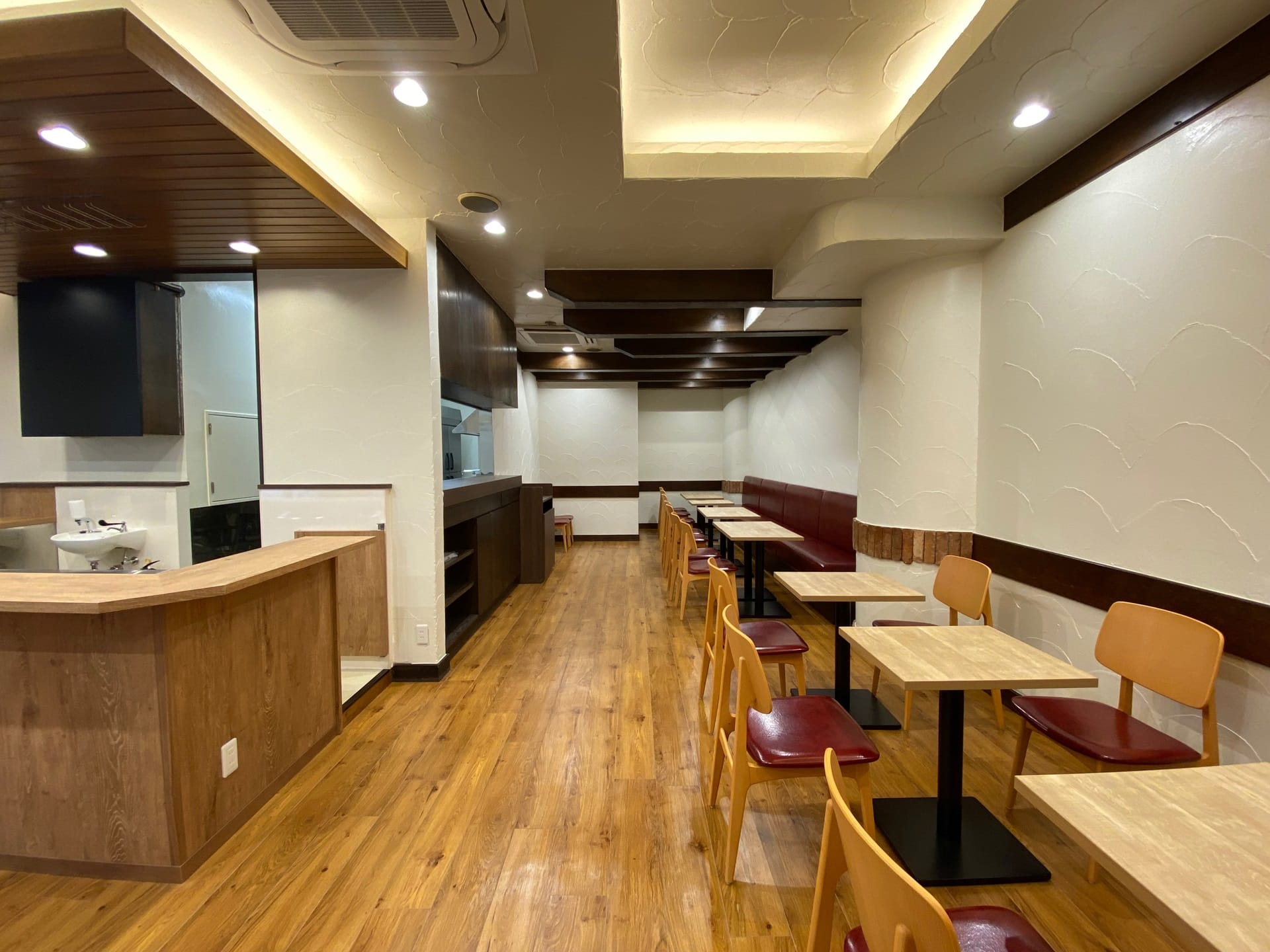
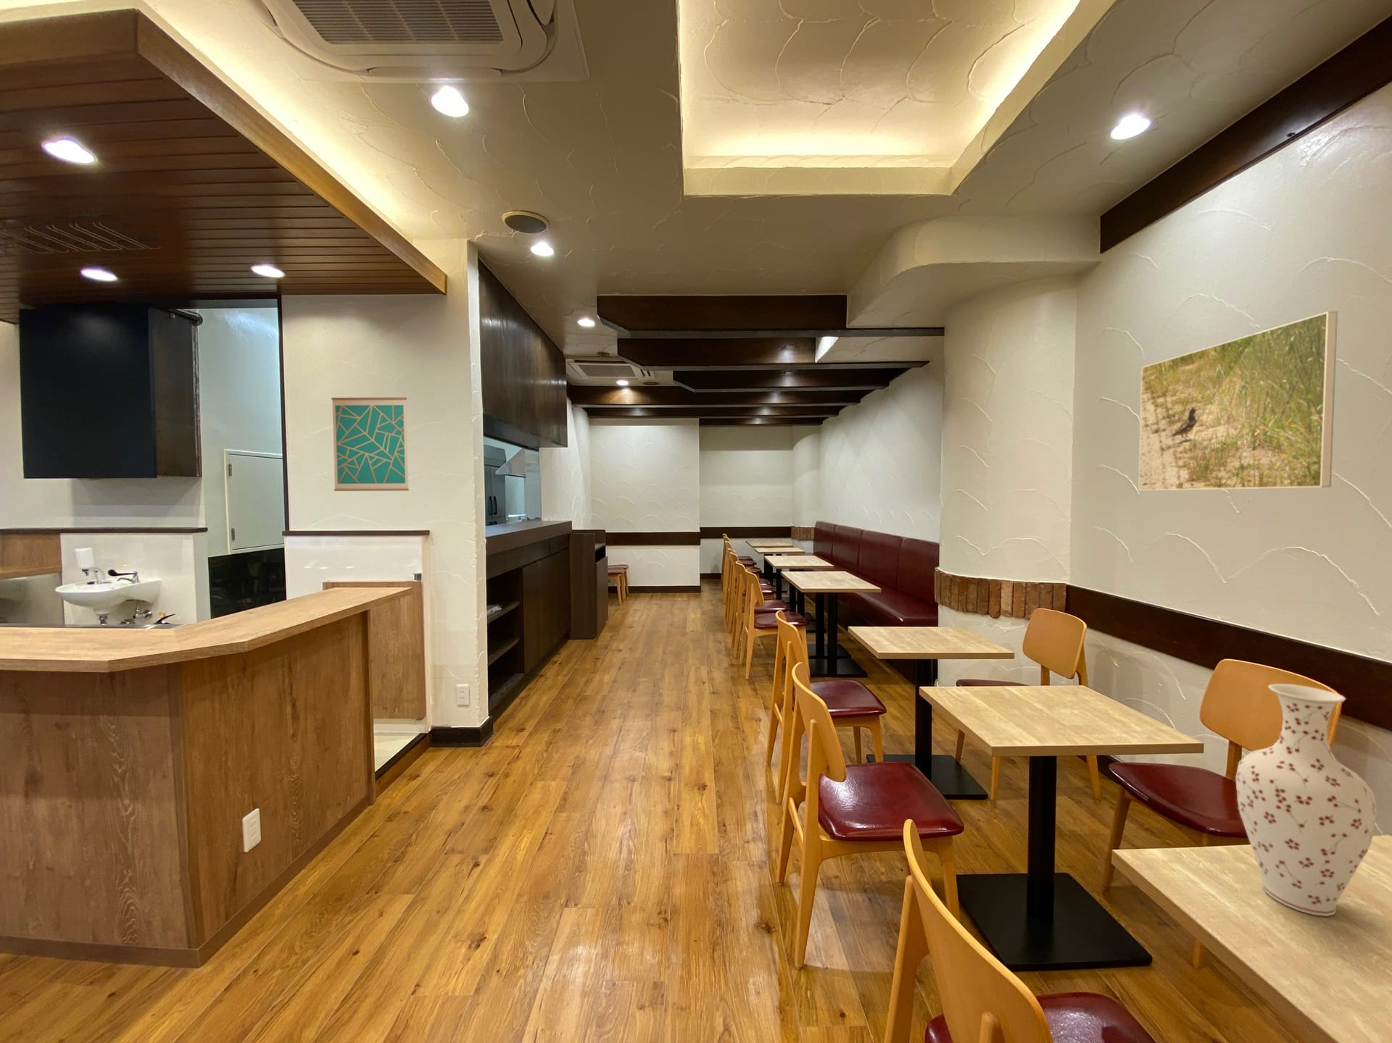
+ vase [1234,683,1378,917]
+ wall art [331,397,410,492]
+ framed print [1138,311,1338,491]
